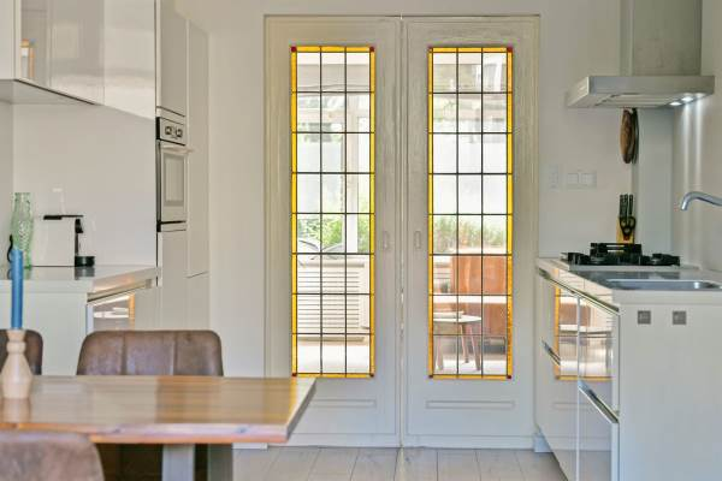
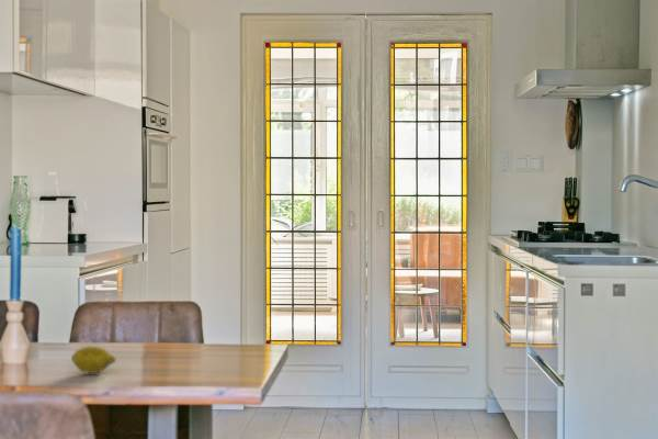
+ fruit [70,346,117,374]
